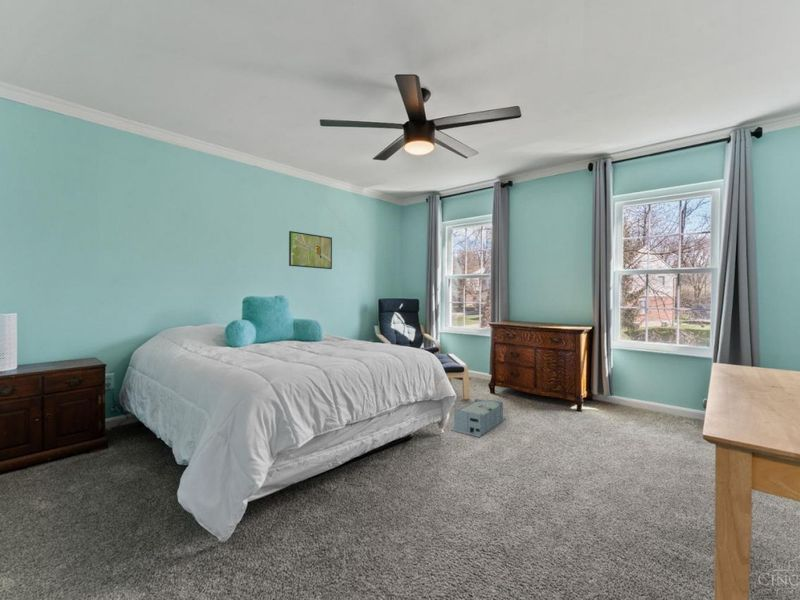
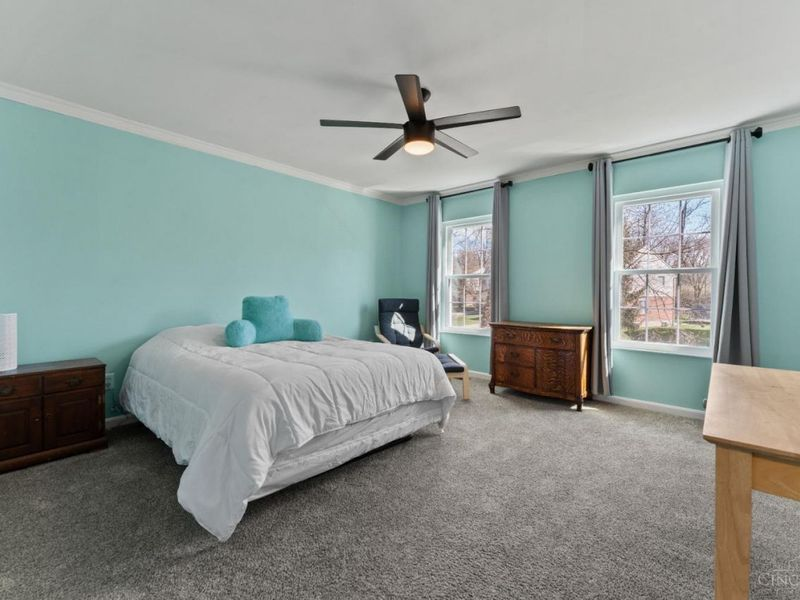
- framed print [288,230,333,270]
- storage bin [451,398,506,438]
